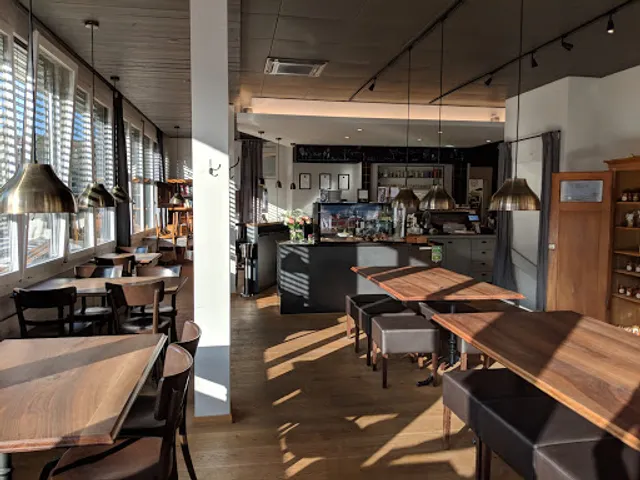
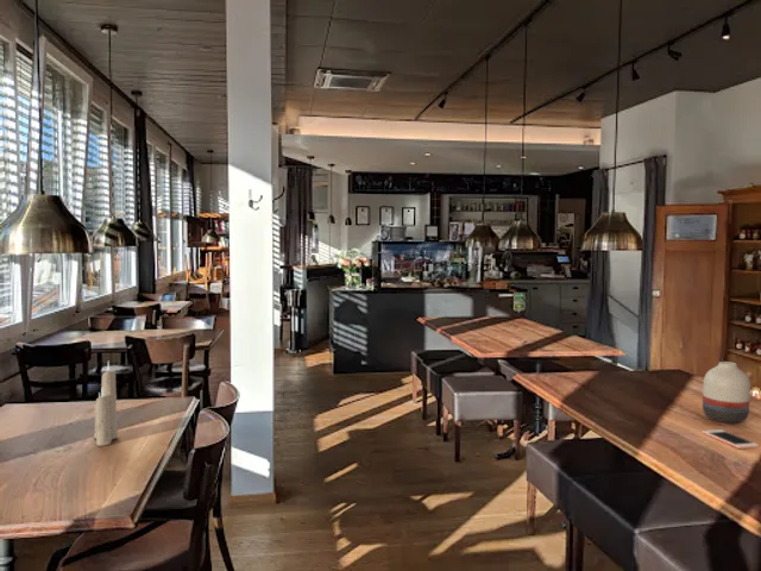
+ cell phone [702,428,760,450]
+ vase [702,360,751,423]
+ candle [93,360,119,447]
